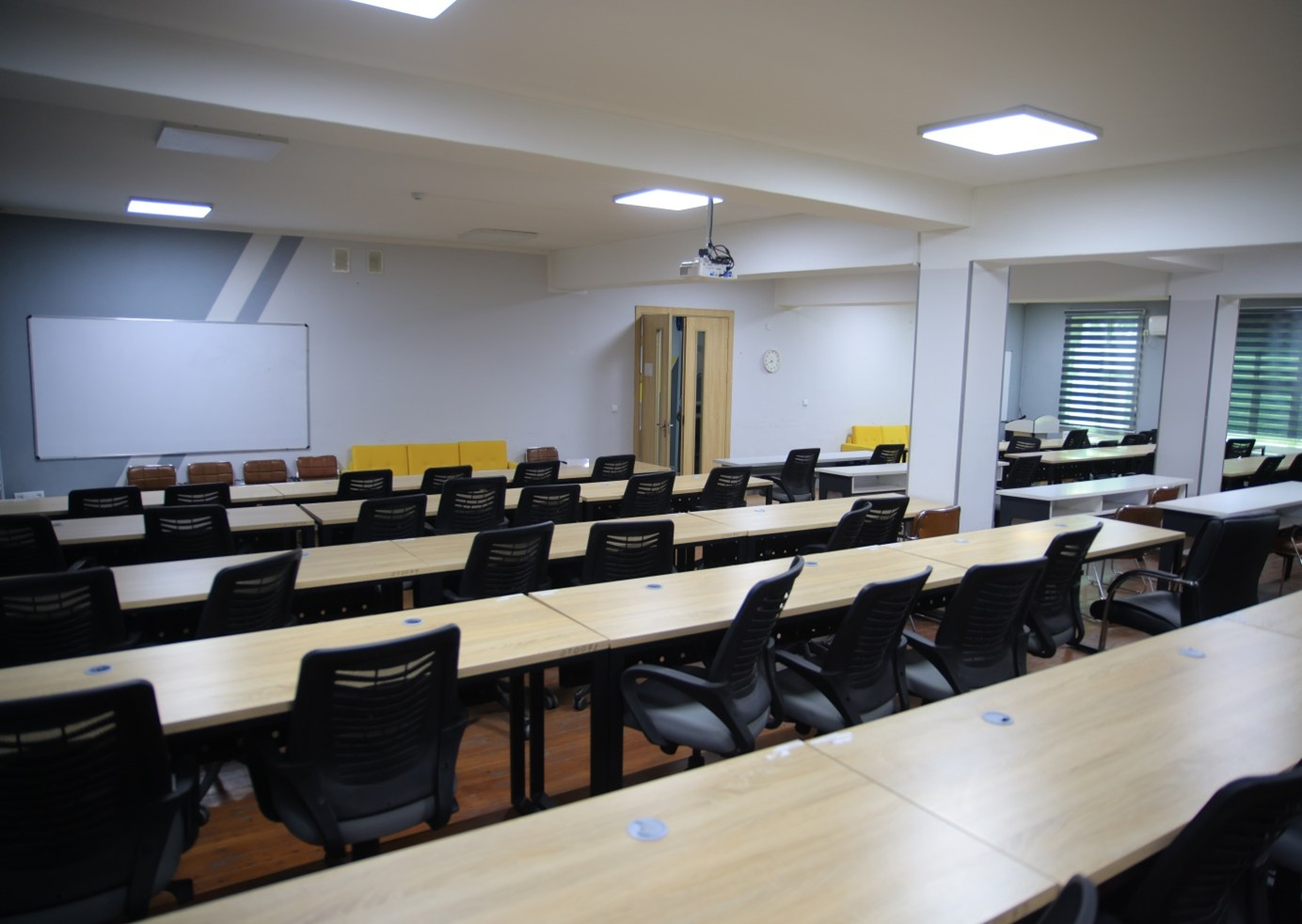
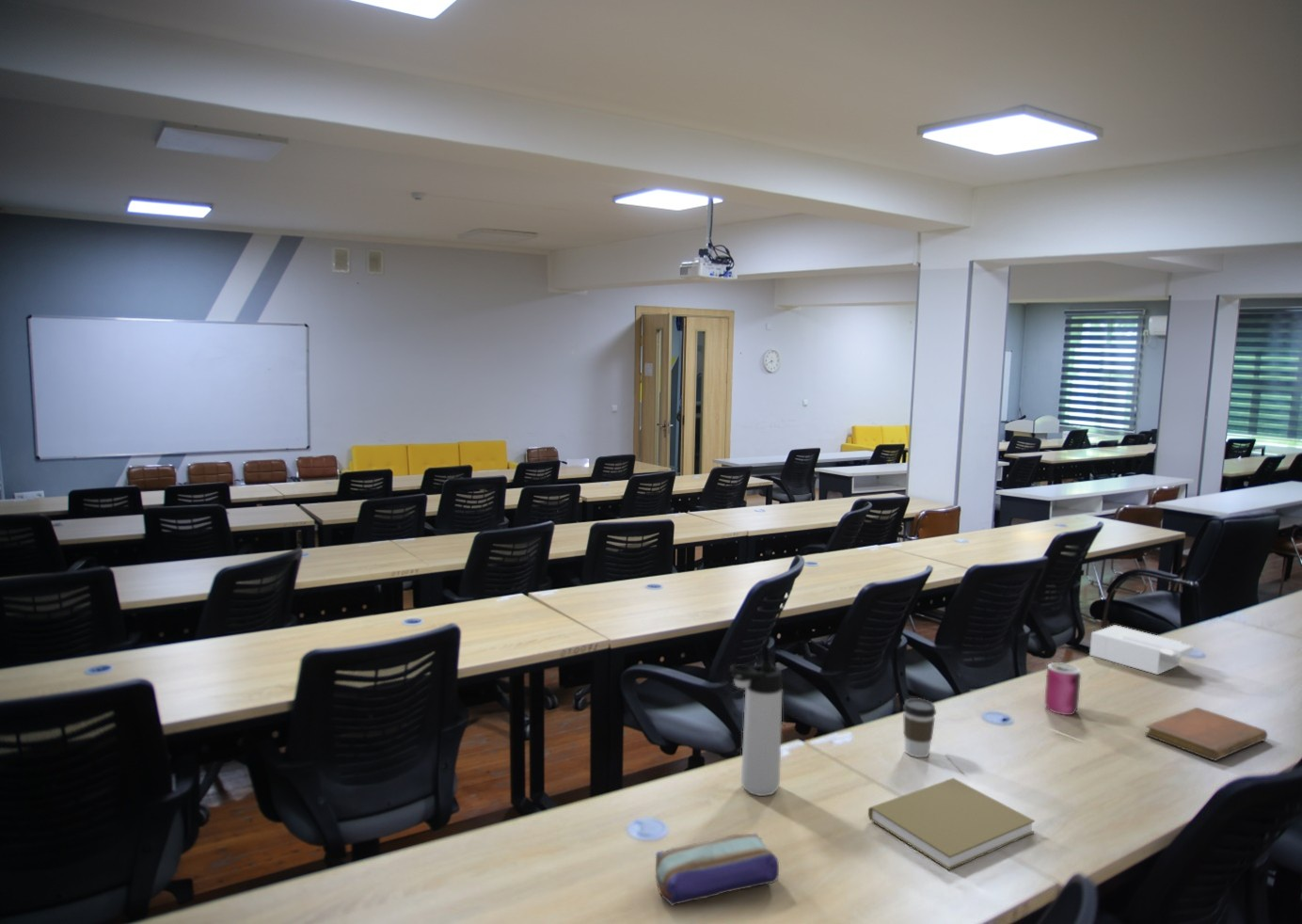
+ tissue box [1088,624,1194,676]
+ book [867,777,1036,871]
+ notebook [1144,707,1268,762]
+ pencil case [655,832,780,906]
+ coffee cup [902,697,937,758]
+ can [1043,661,1082,716]
+ thermos bottle [729,661,783,797]
